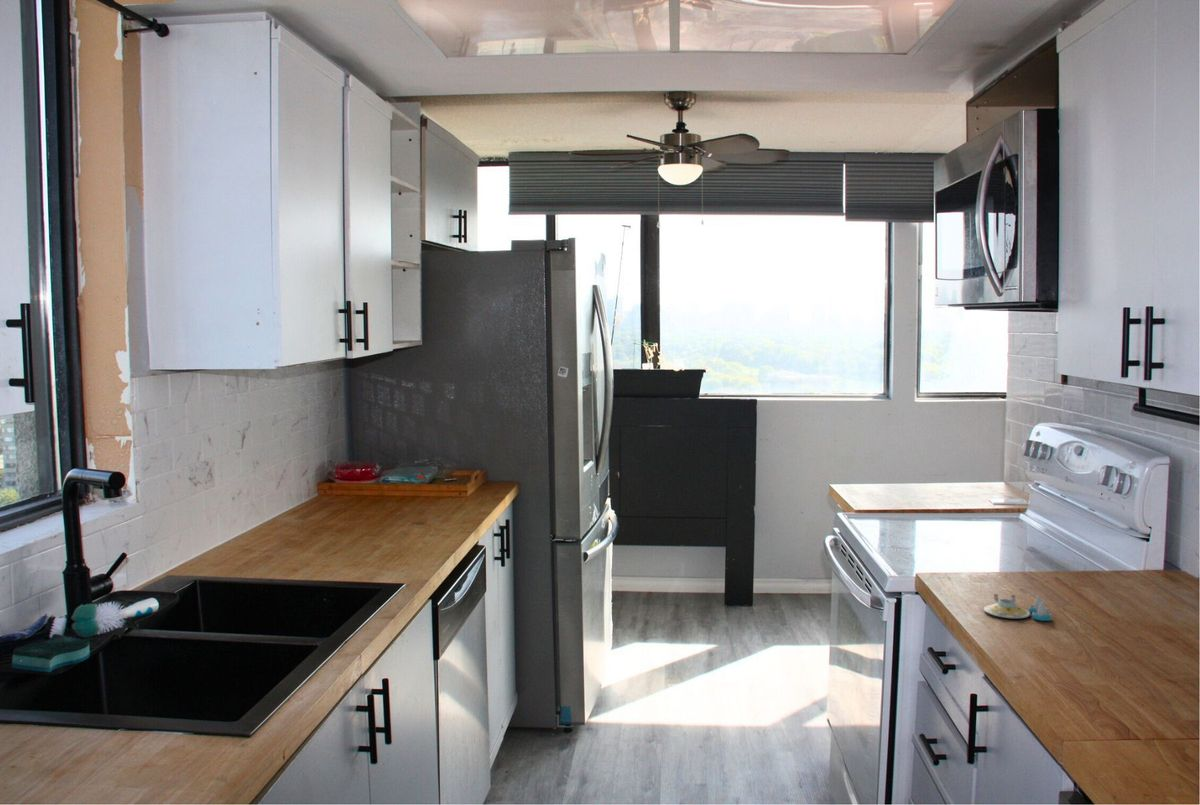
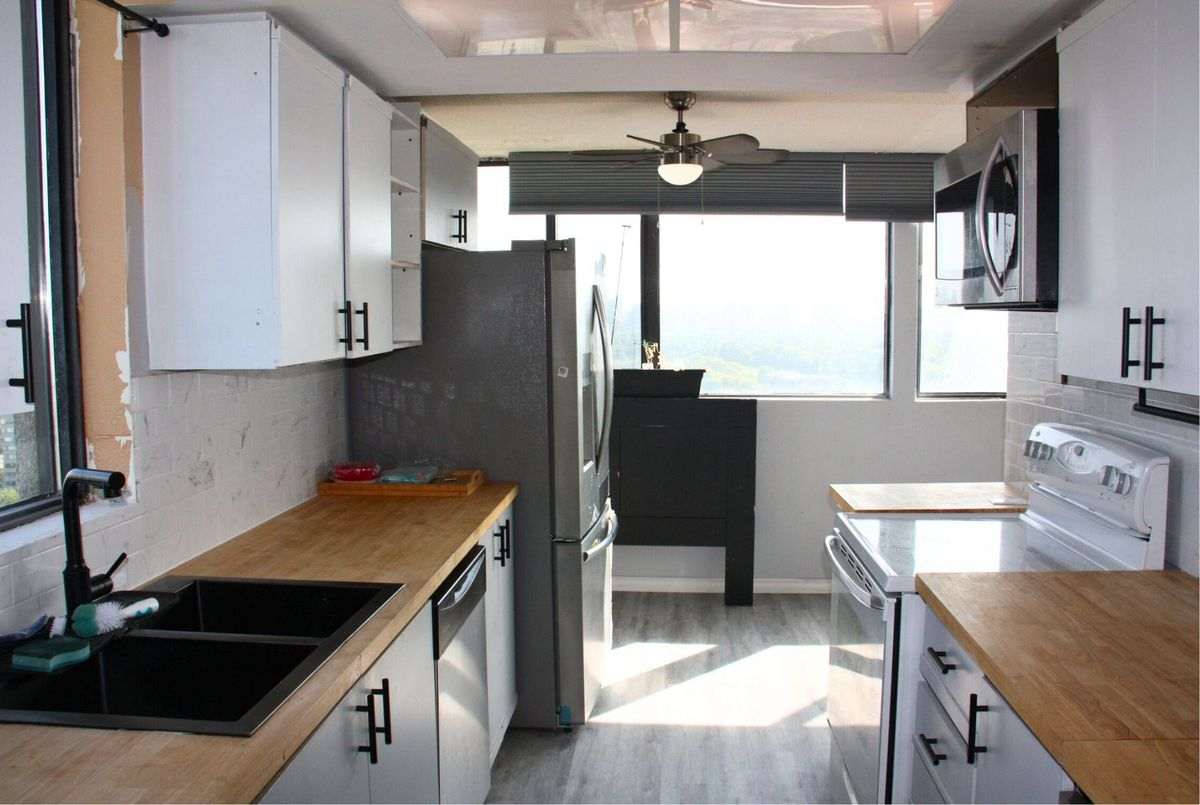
- salt and pepper shaker set [983,593,1053,622]
